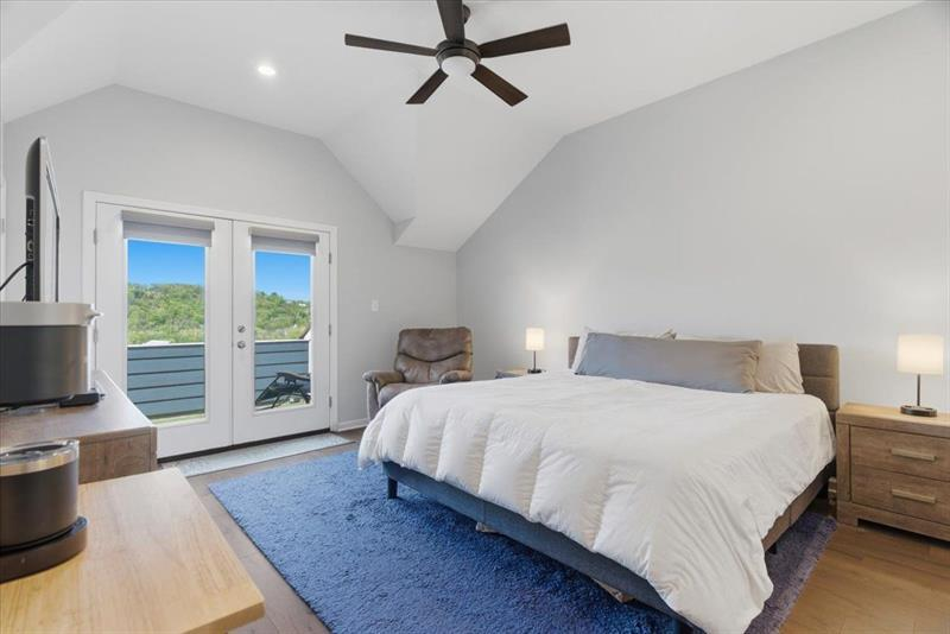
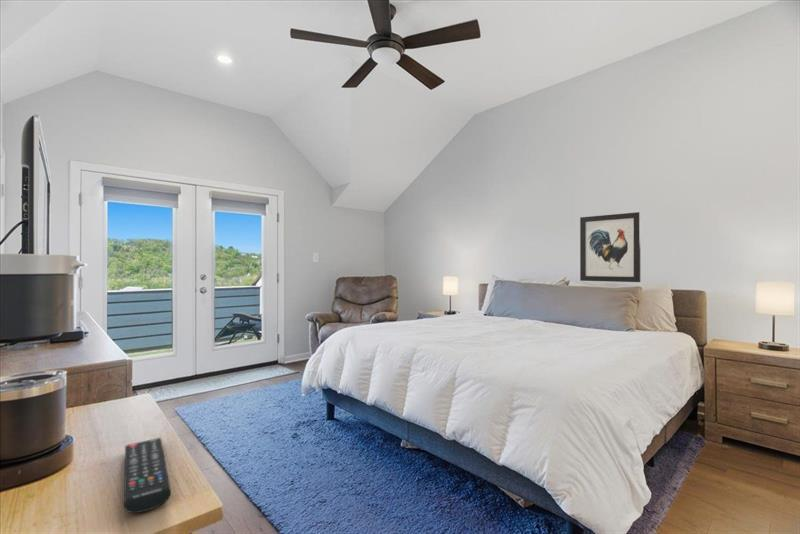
+ wall art [579,211,641,283]
+ remote control [123,437,172,514]
